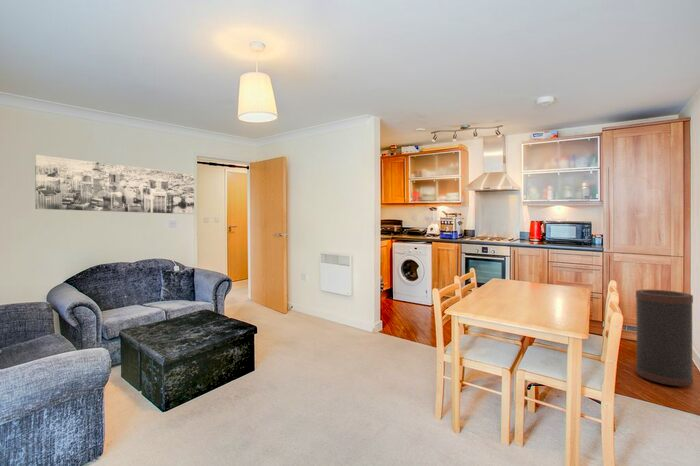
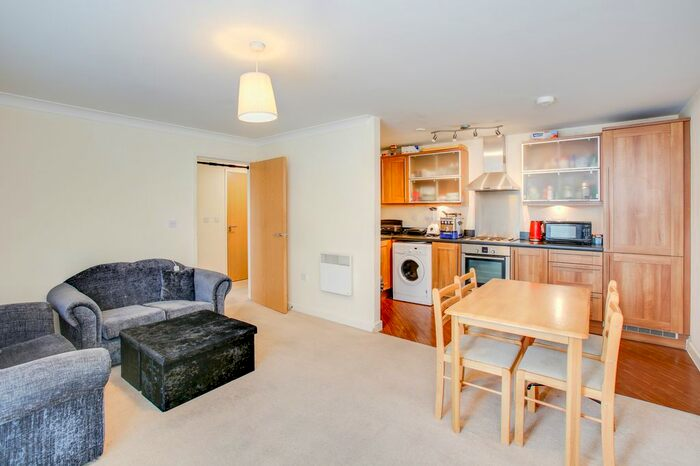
- wall art [34,154,195,215]
- trash can [635,289,694,388]
